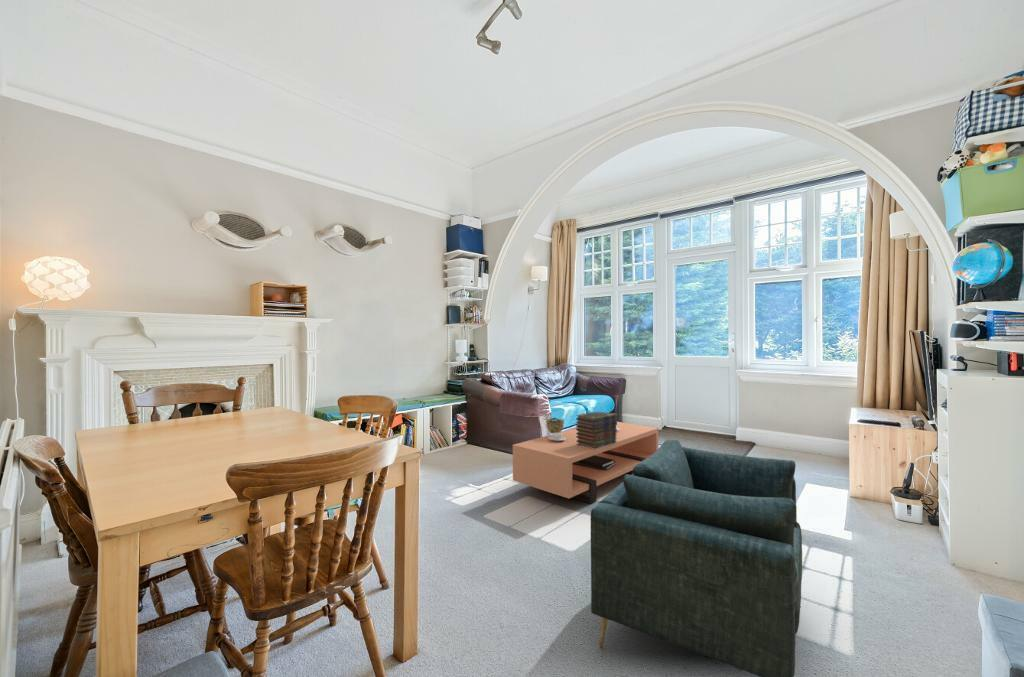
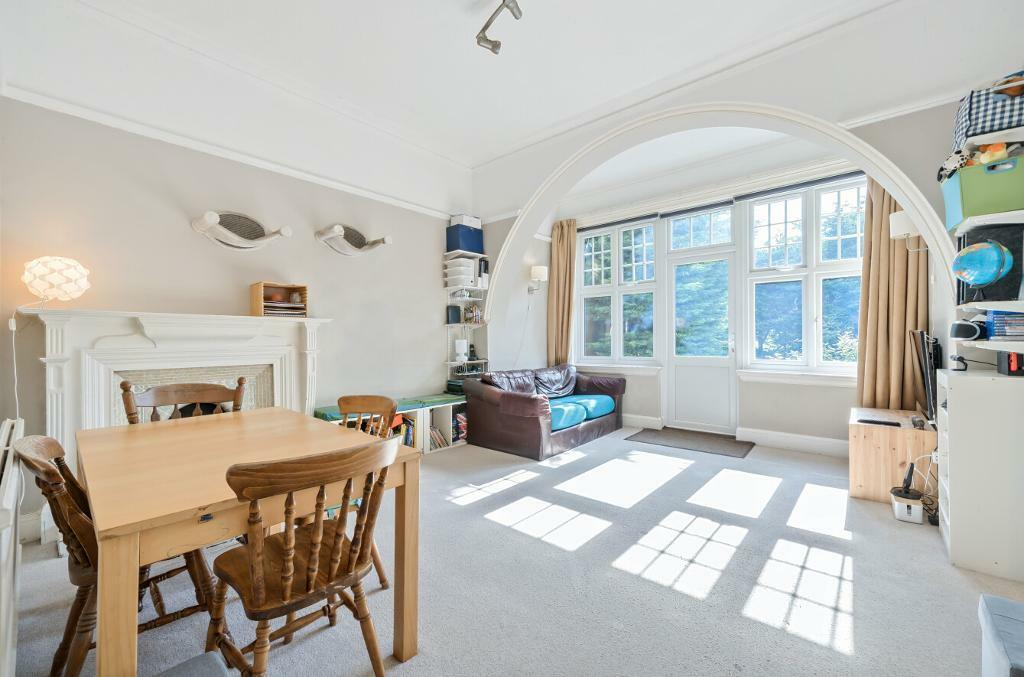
- decorative bowl [545,417,565,436]
- book stack [575,410,618,449]
- coffee table [512,421,659,504]
- armchair [590,439,803,677]
